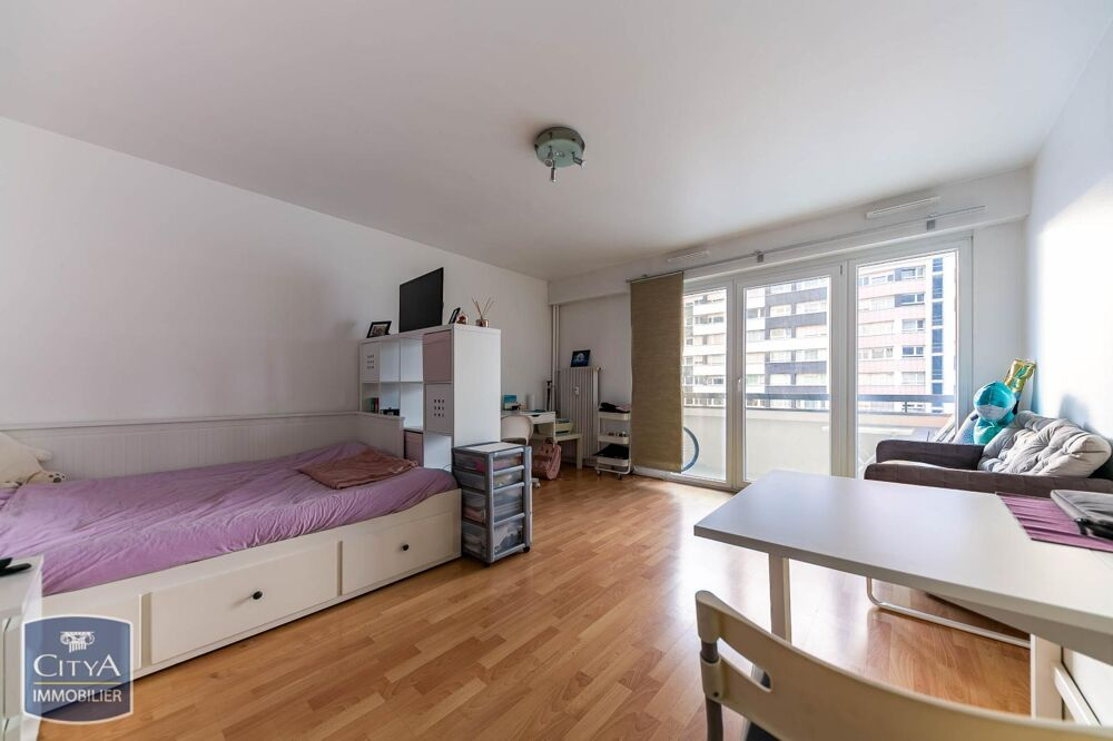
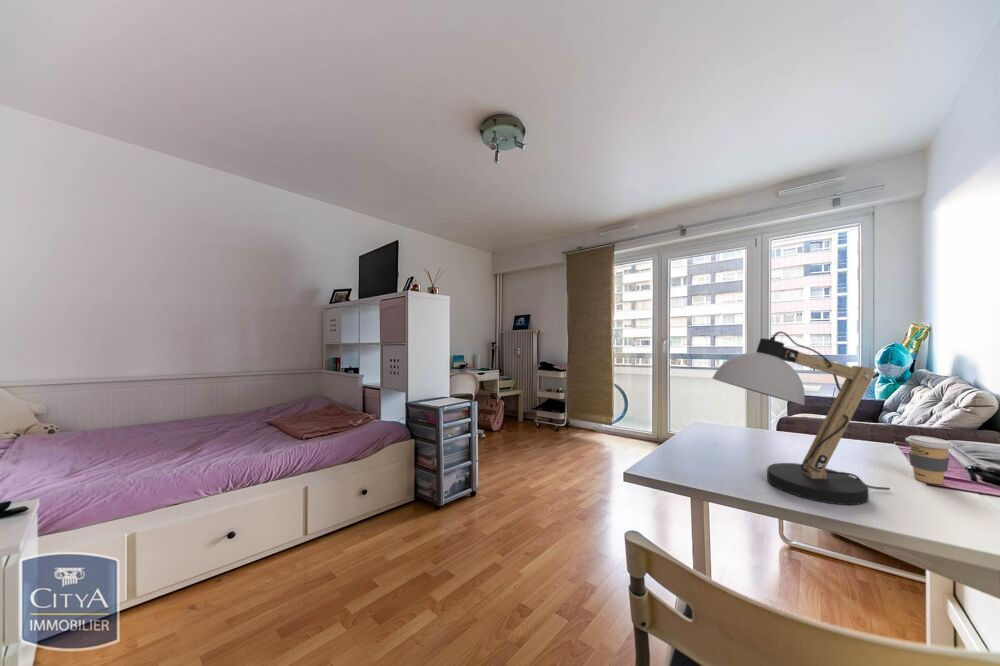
+ desk lamp [711,331,891,506]
+ coffee cup [905,435,954,485]
